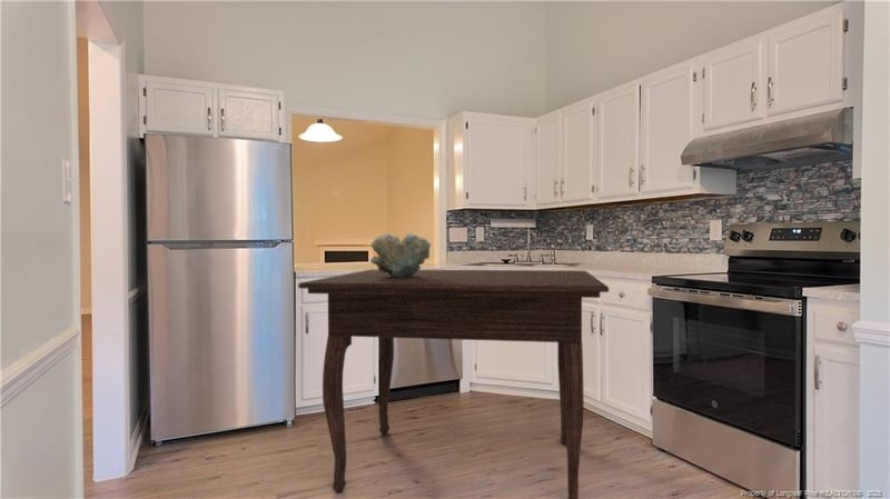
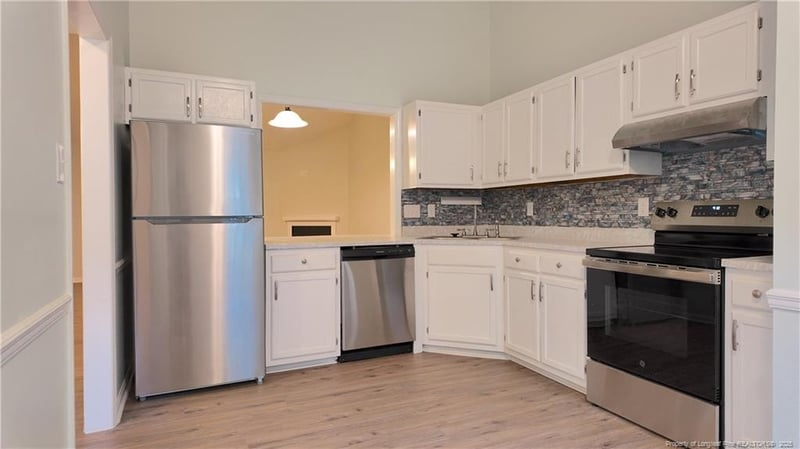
- dining table [297,268,610,499]
- decorative bowl [369,232,432,278]
